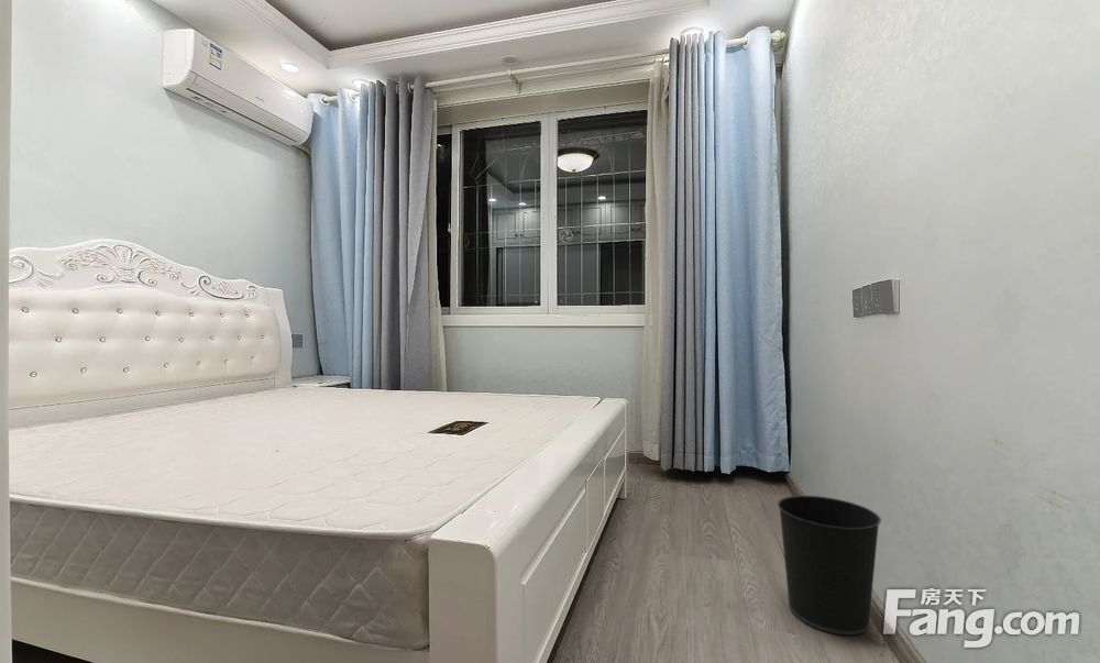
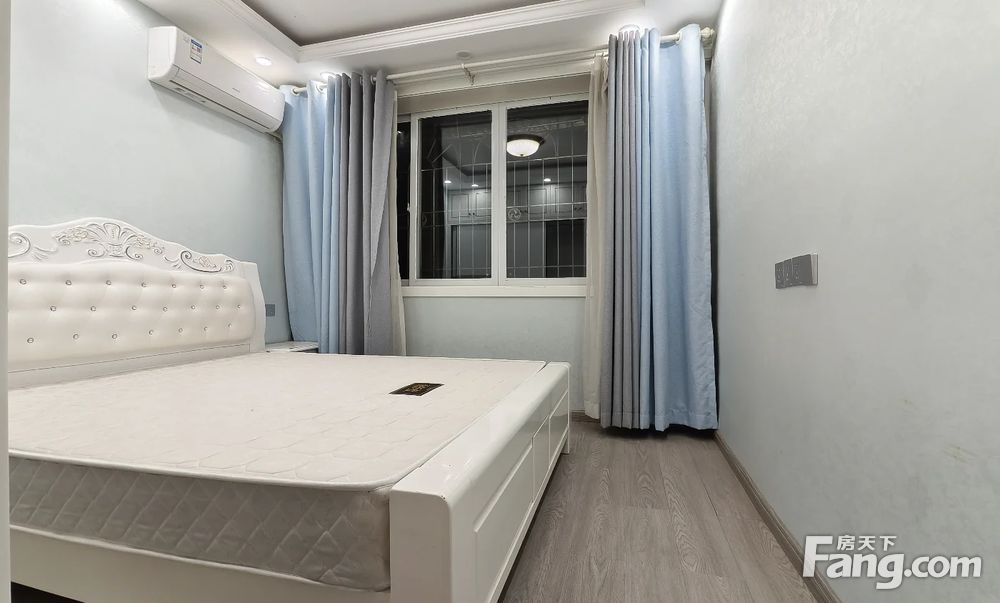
- wastebasket [777,495,882,637]
